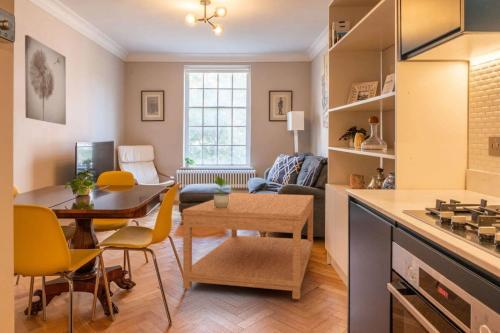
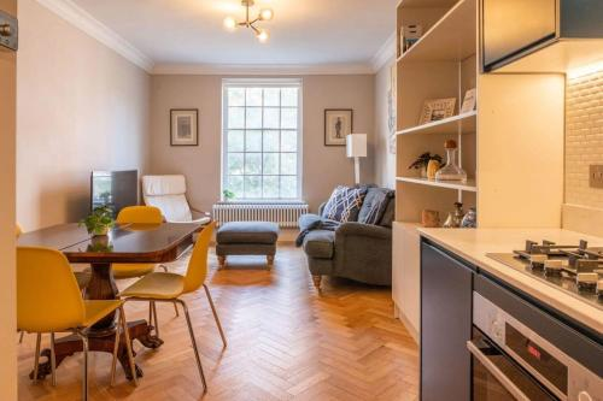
- wall art [24,34,67,126]
- coffee table [182,192,315,300]
- potted plant [210,174,236,208]
